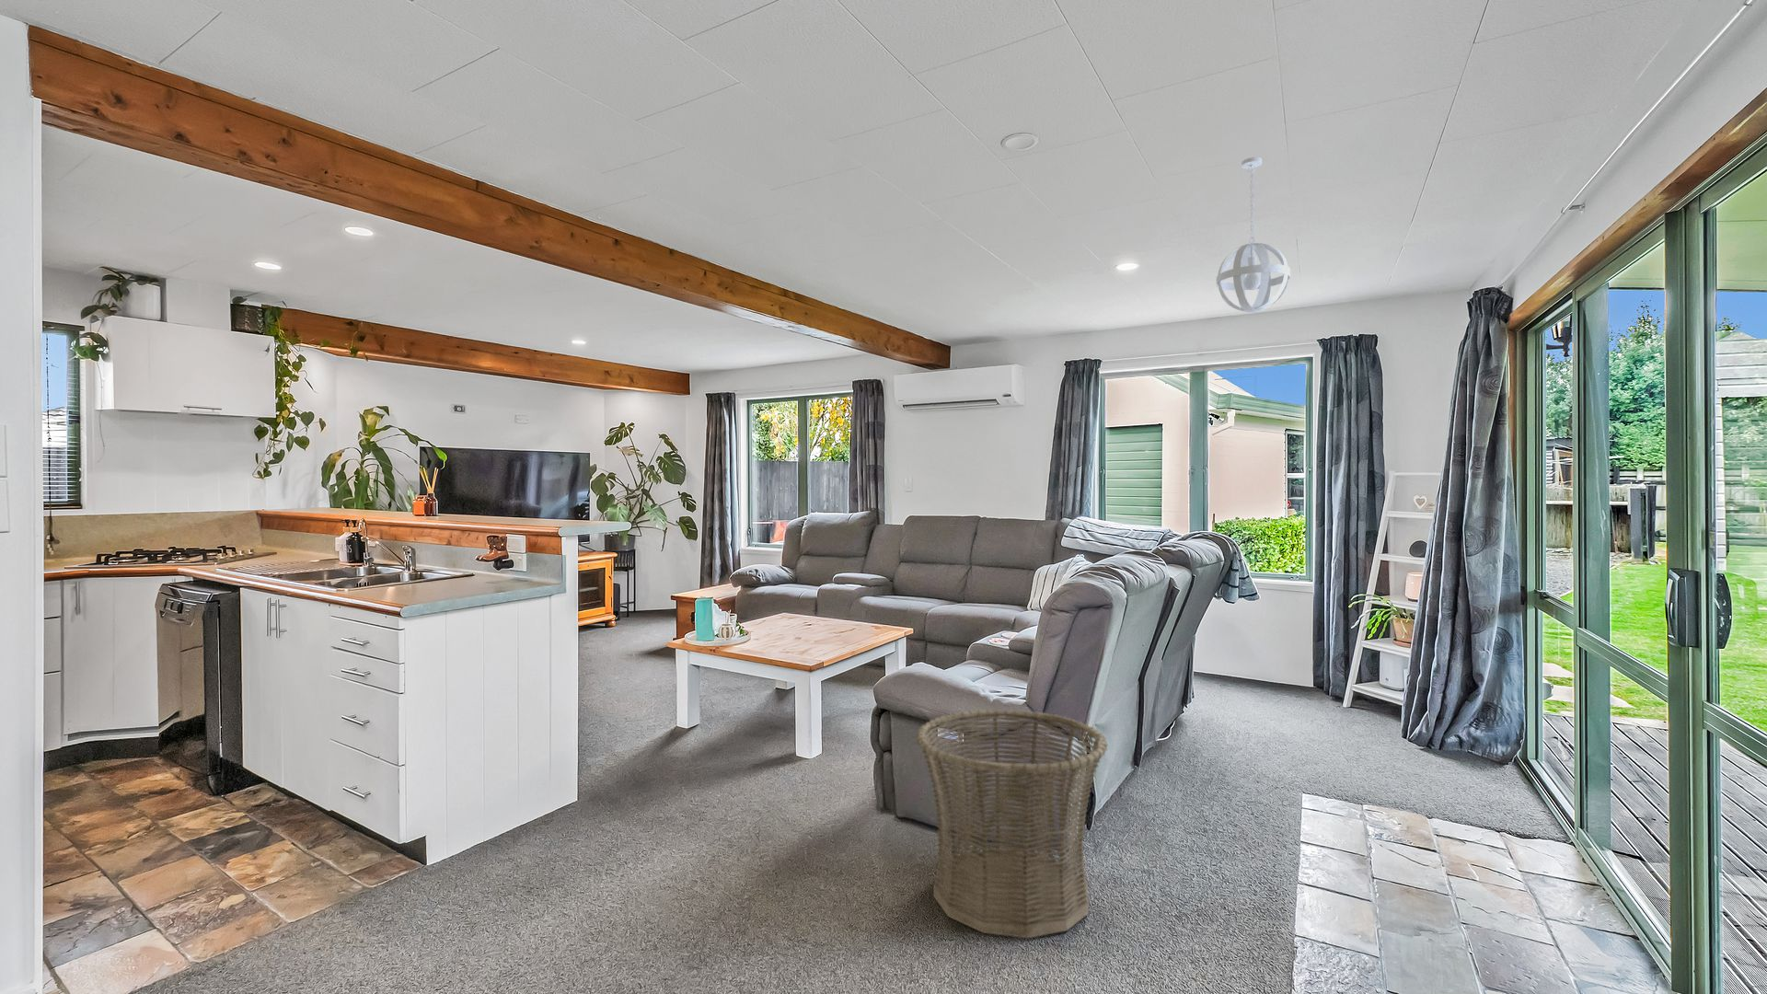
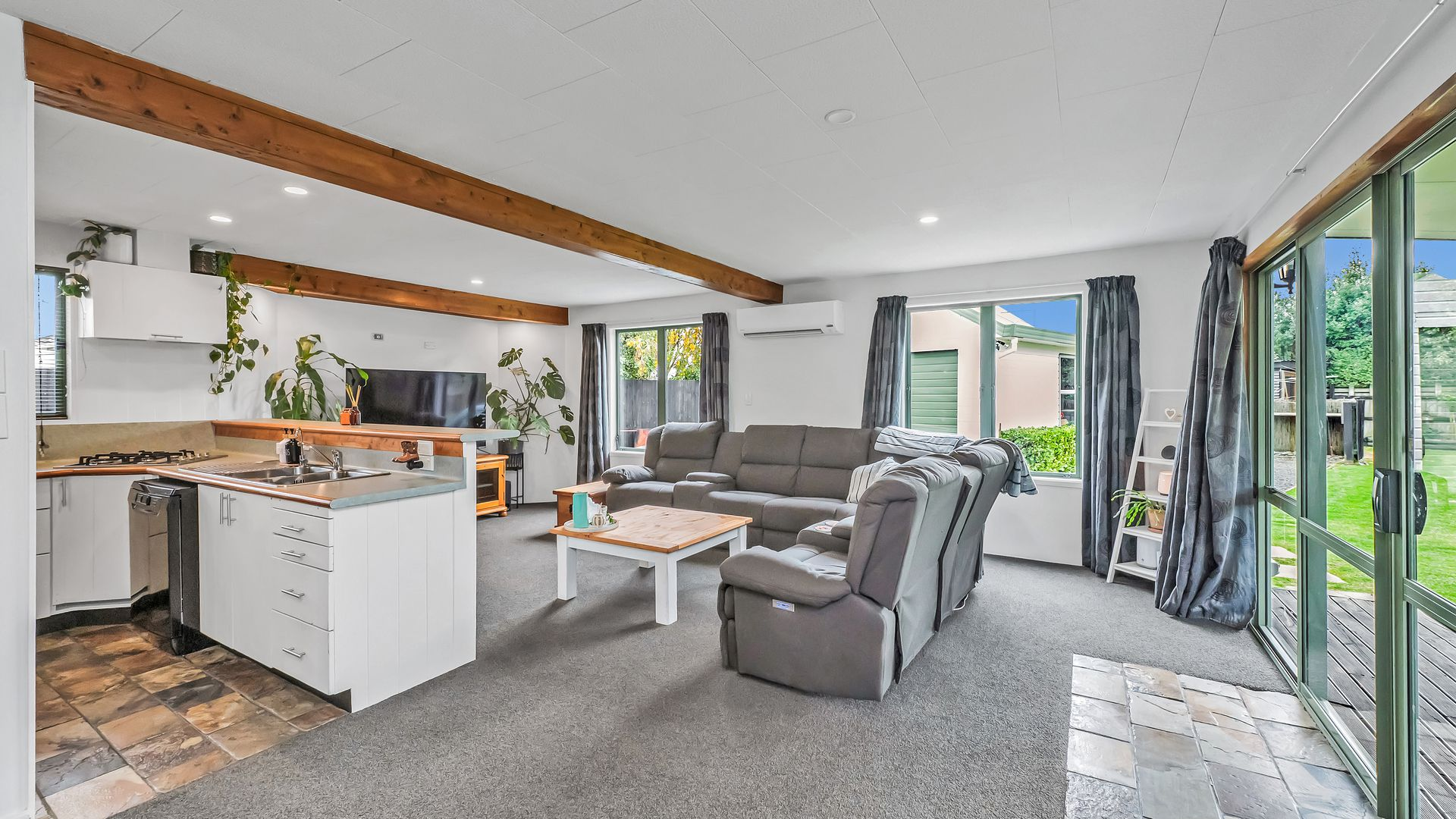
- basket [915,709,1109,938]
- pendant light [1216,157,1291,313]
